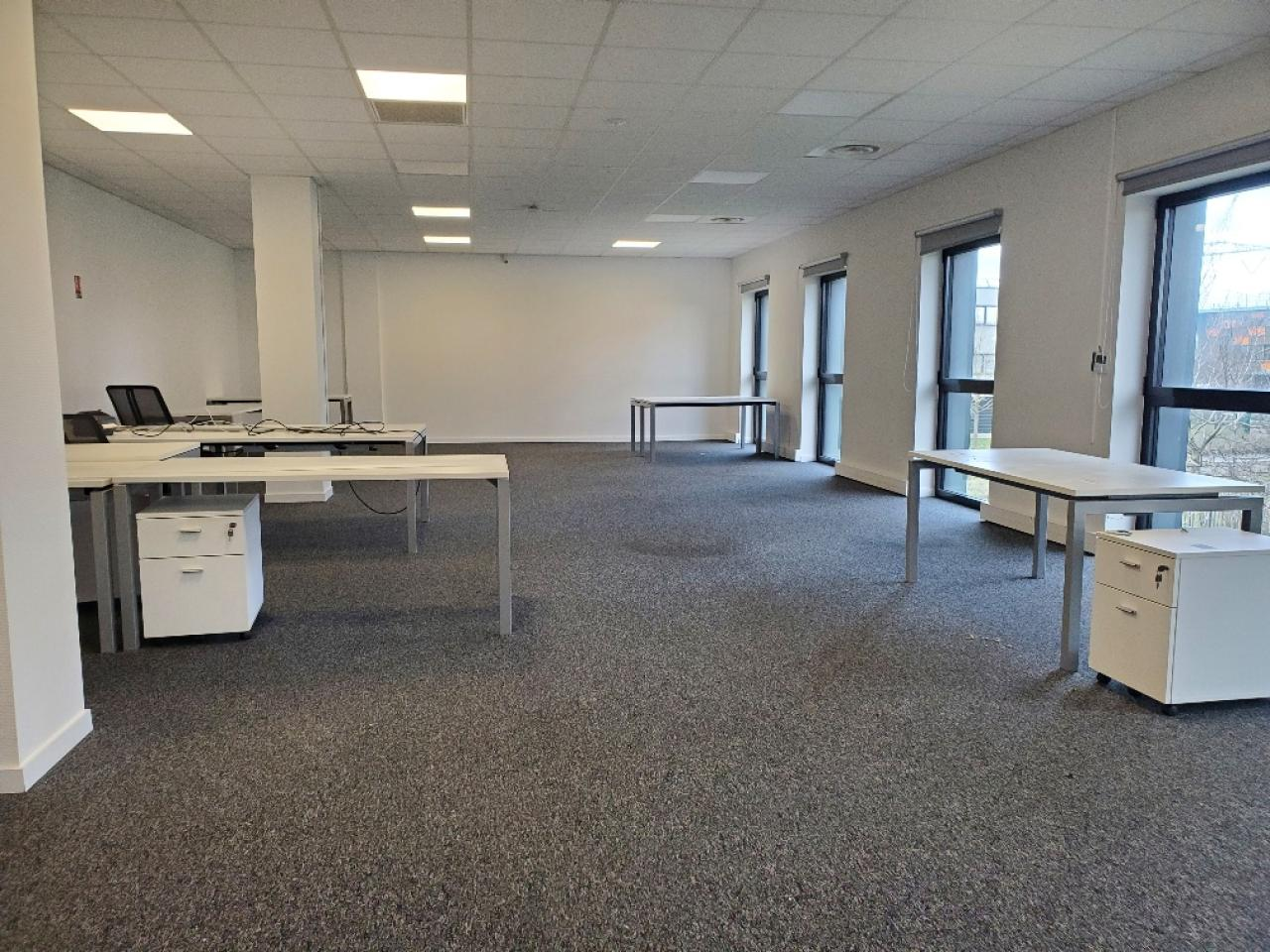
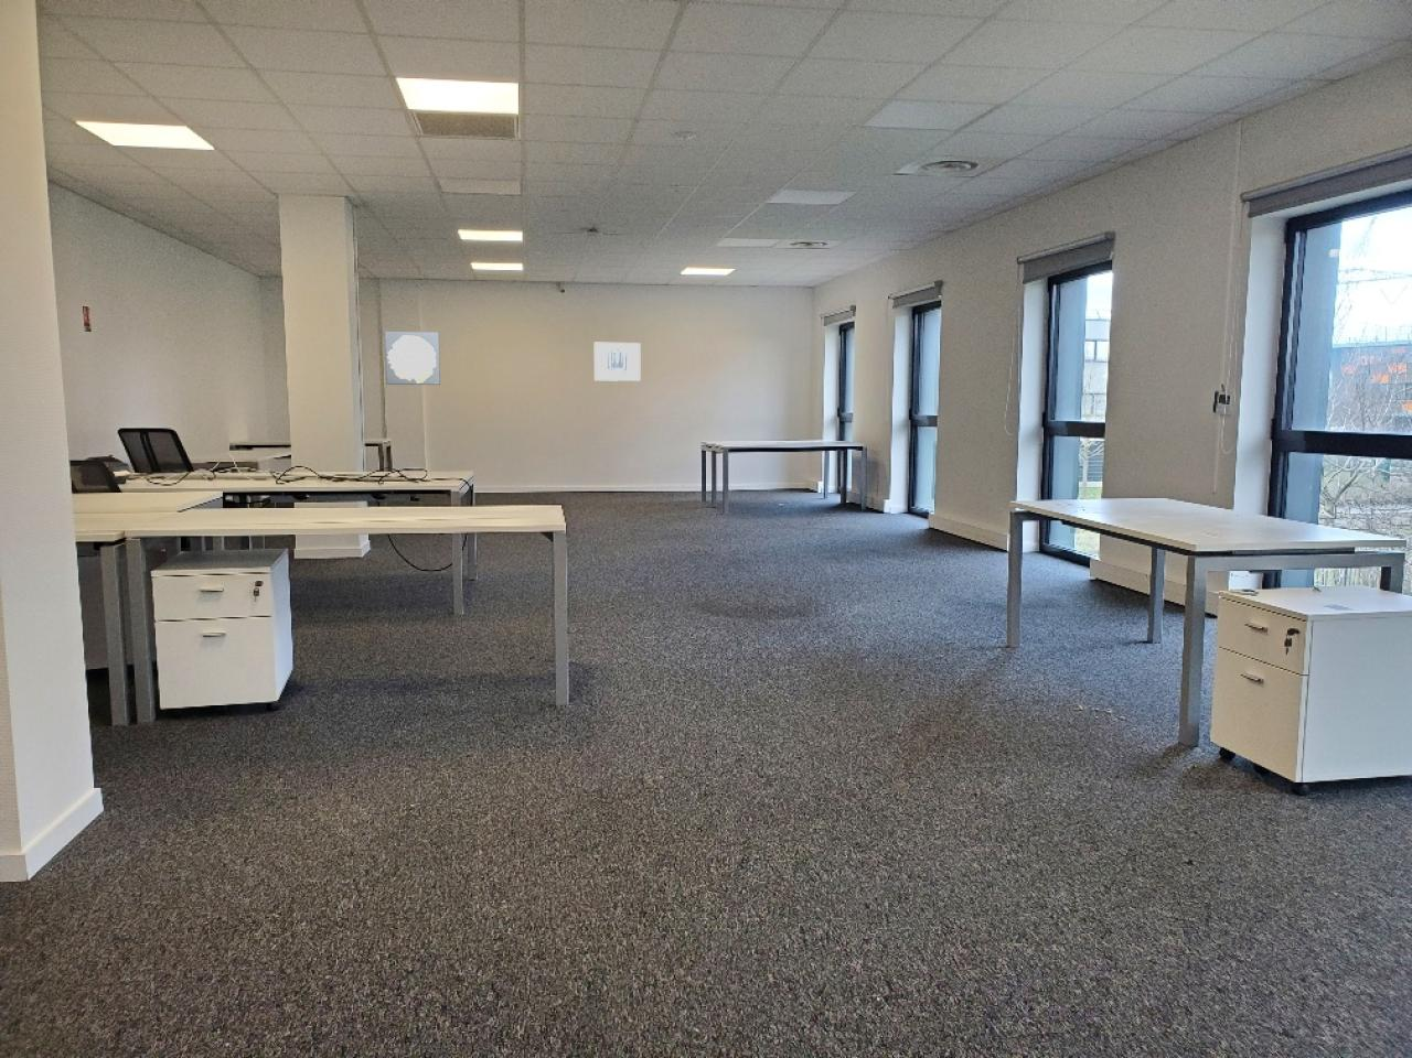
+ wall art [594,341,640,382]
+ wall art [384,330,441,386]
